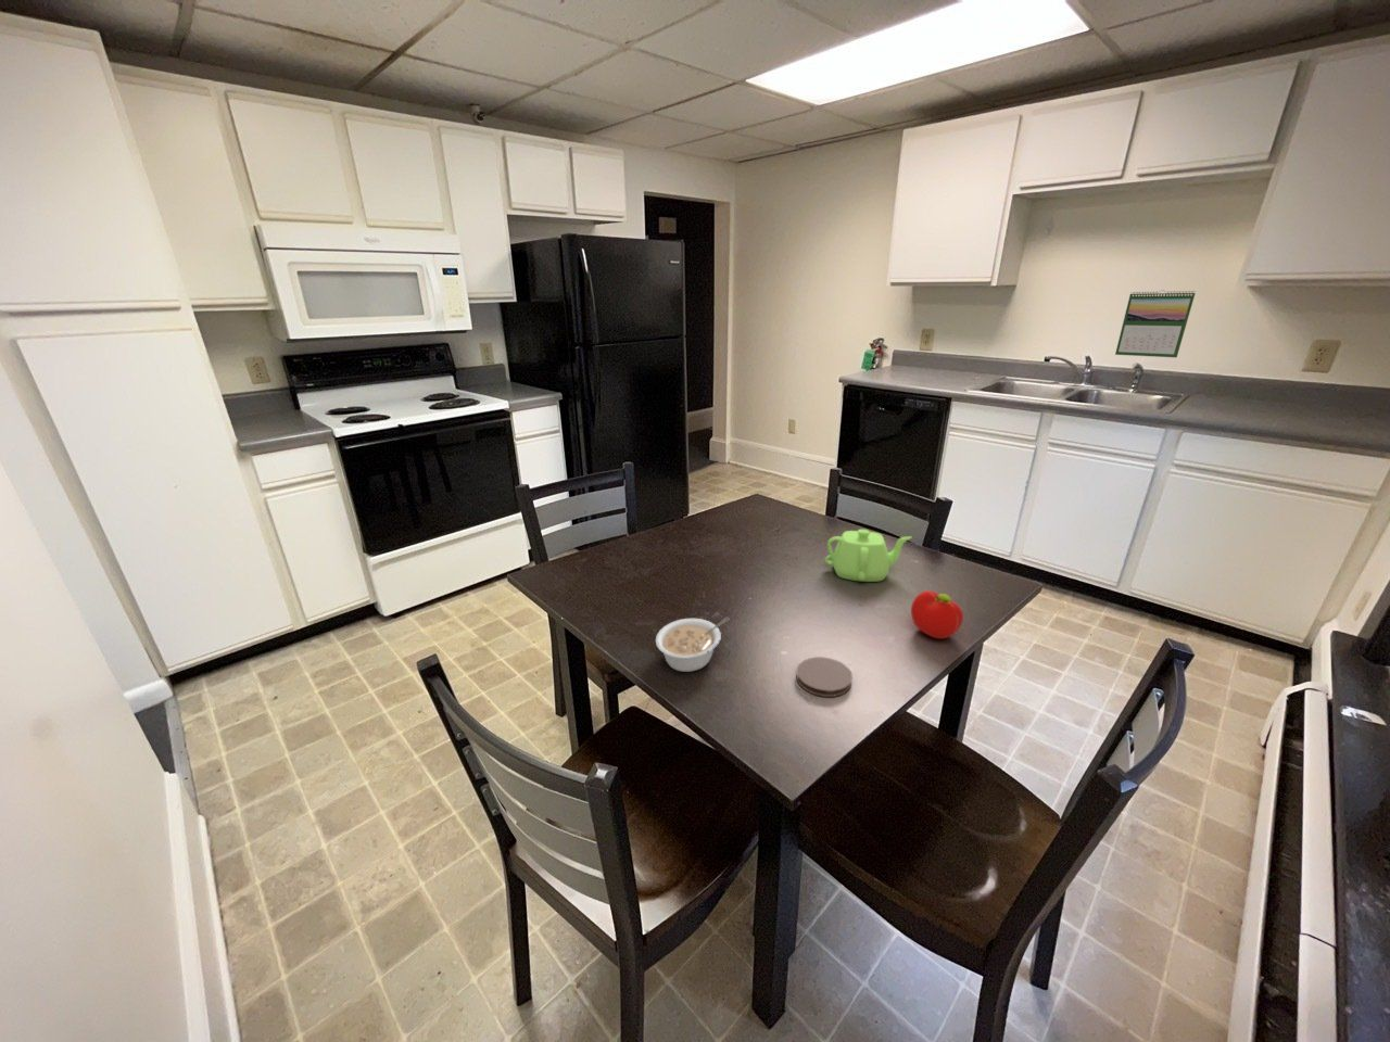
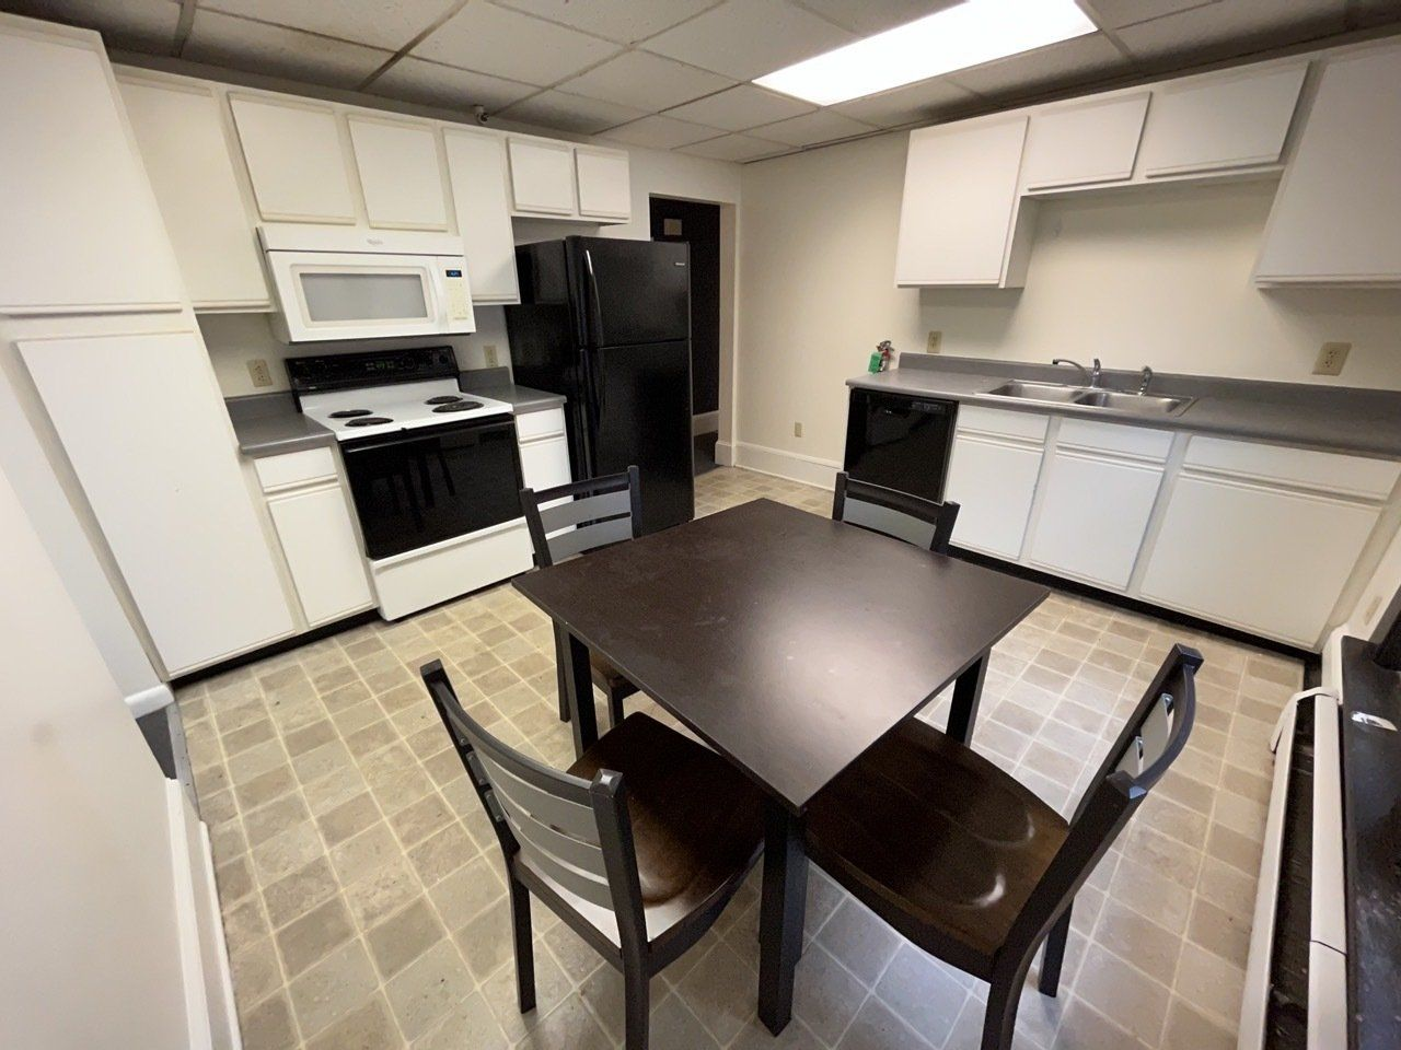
- fruit [910,589,964,639]
- coaster [795,656,854,698]
- legume [655,616,730,673]
- teapot [824,529,912,583]
- calendar [1114,289,1196,358]
